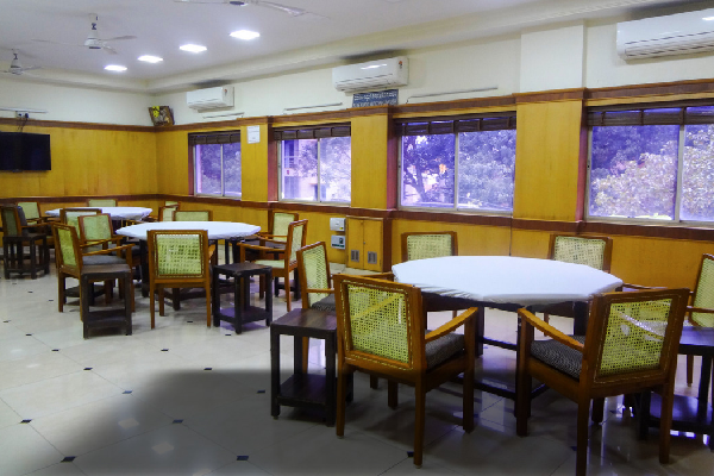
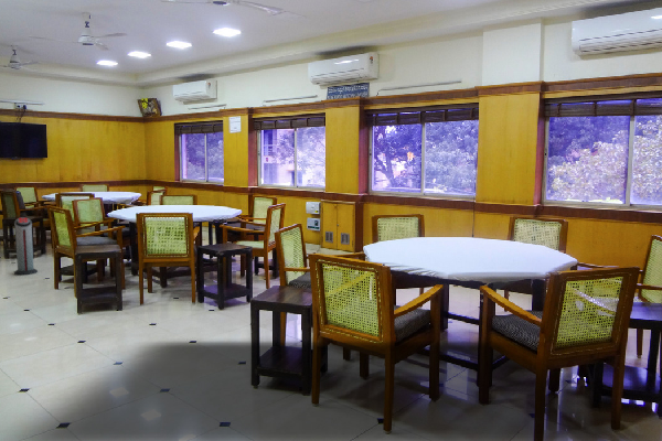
+ air purifier [13,216,39,276]
